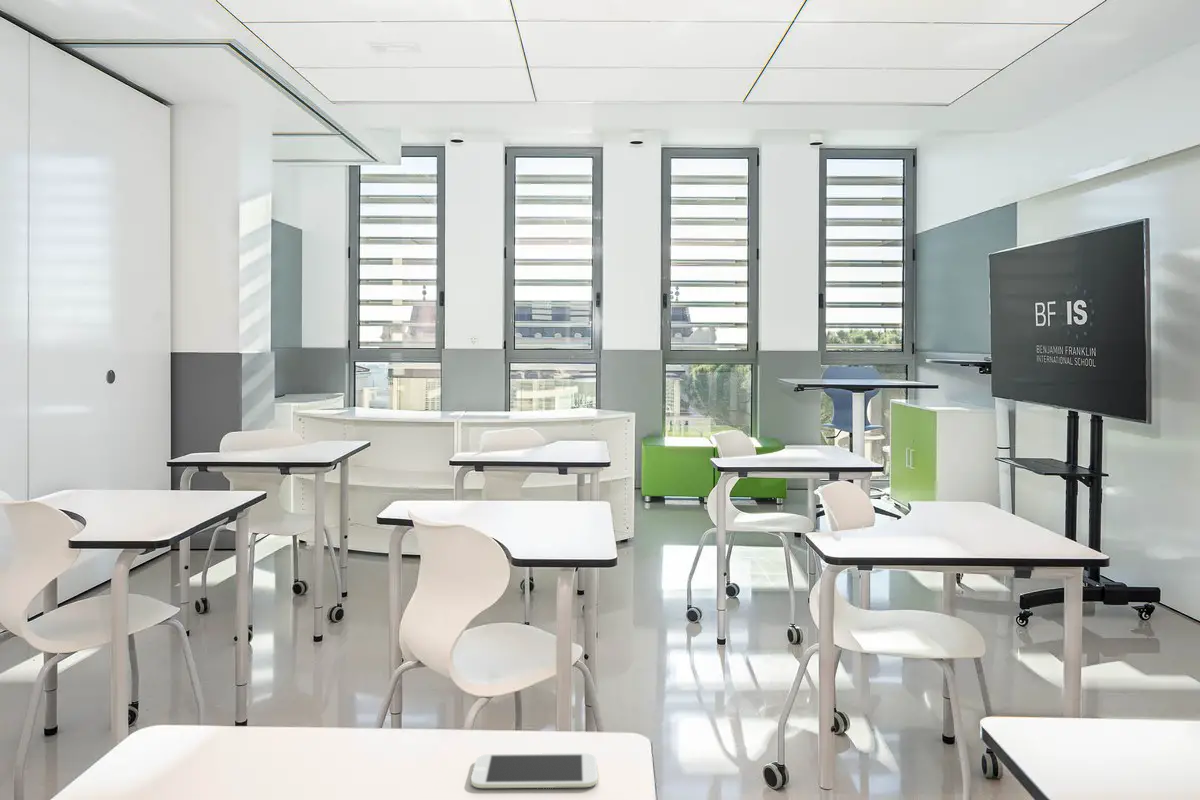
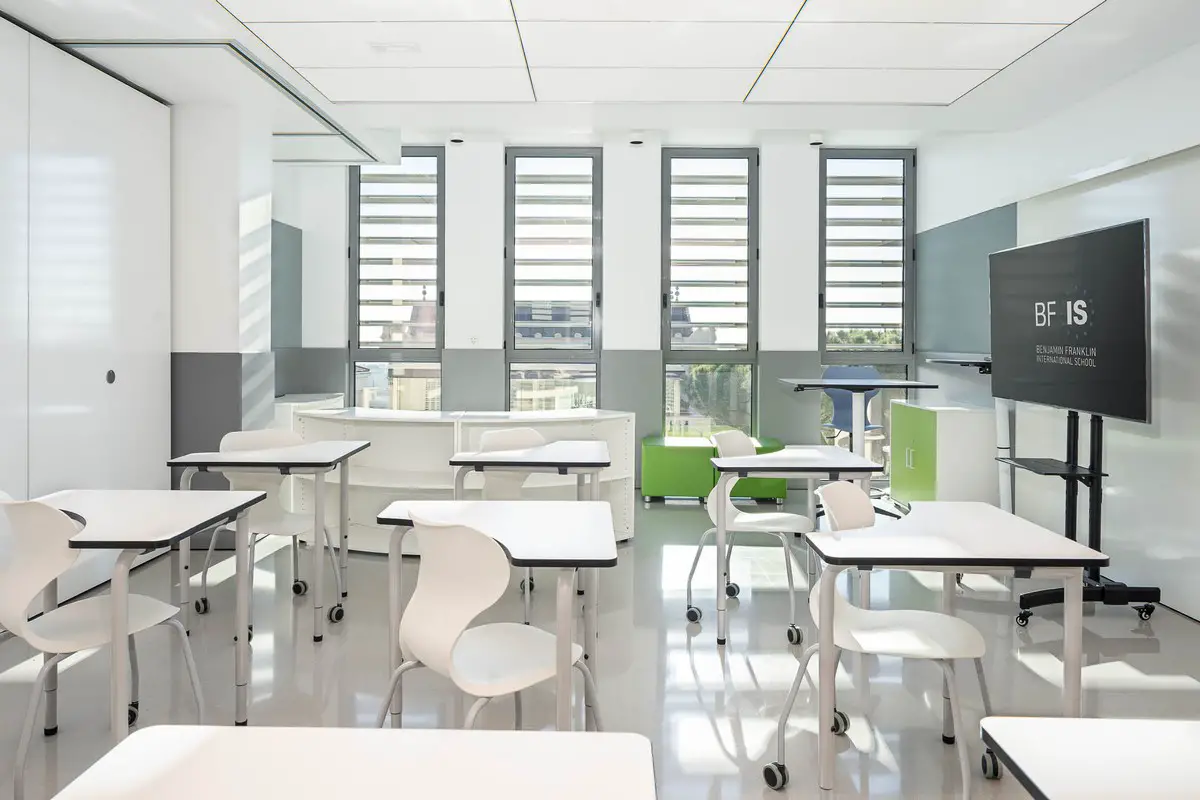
- smartphone [470,752,599,789]
